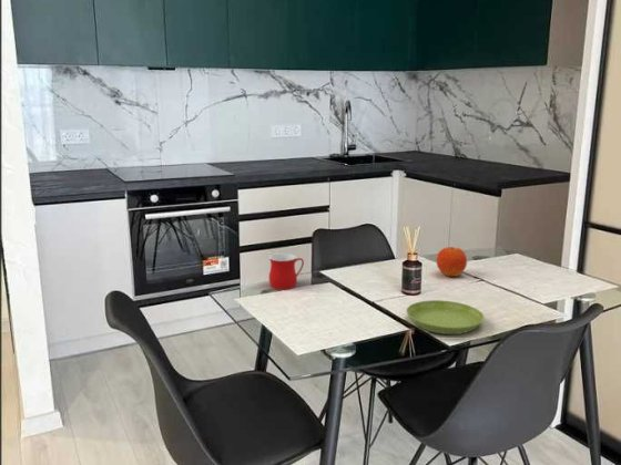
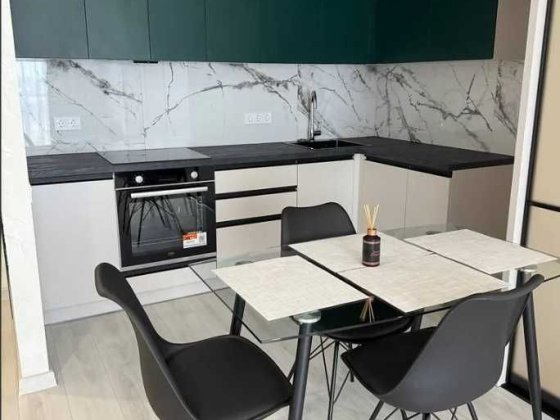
- fruit [436,246,468,278]
- saucer [405,299,485,335]
- mug [268,252,305,291]
